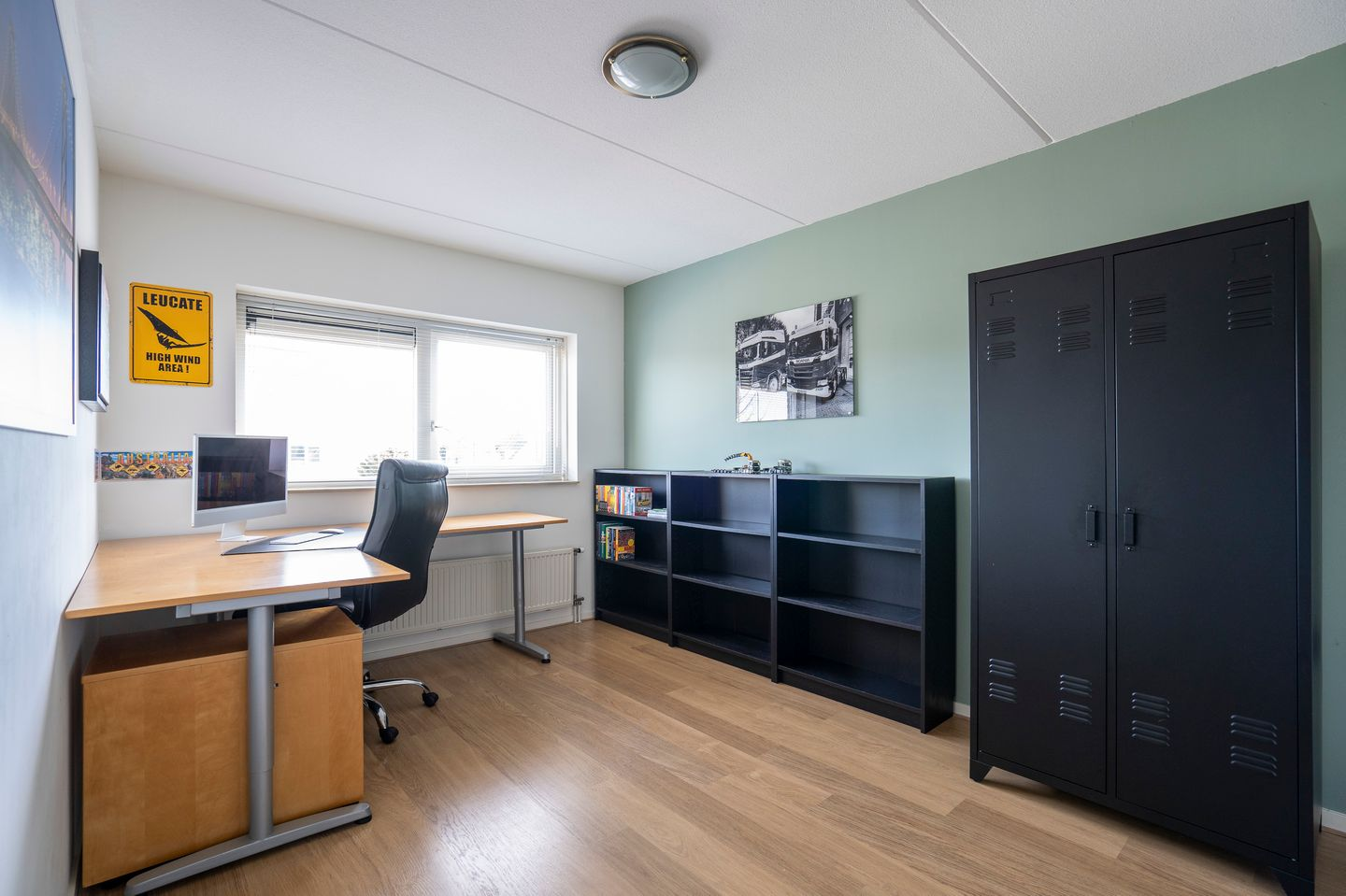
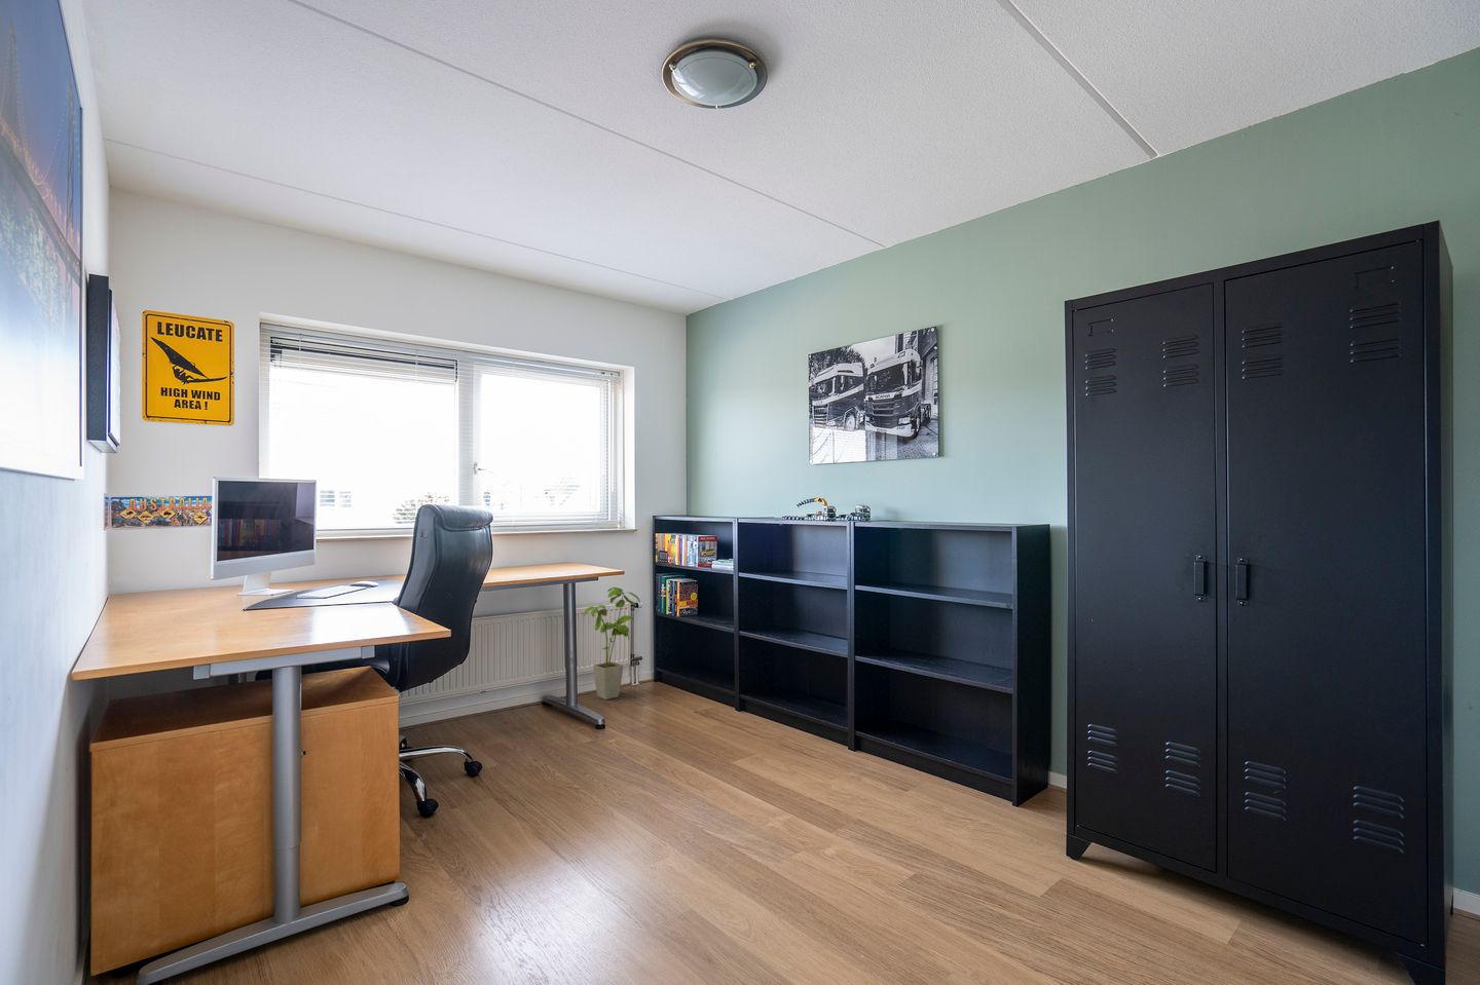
+ house plant [583,586,641,700]
